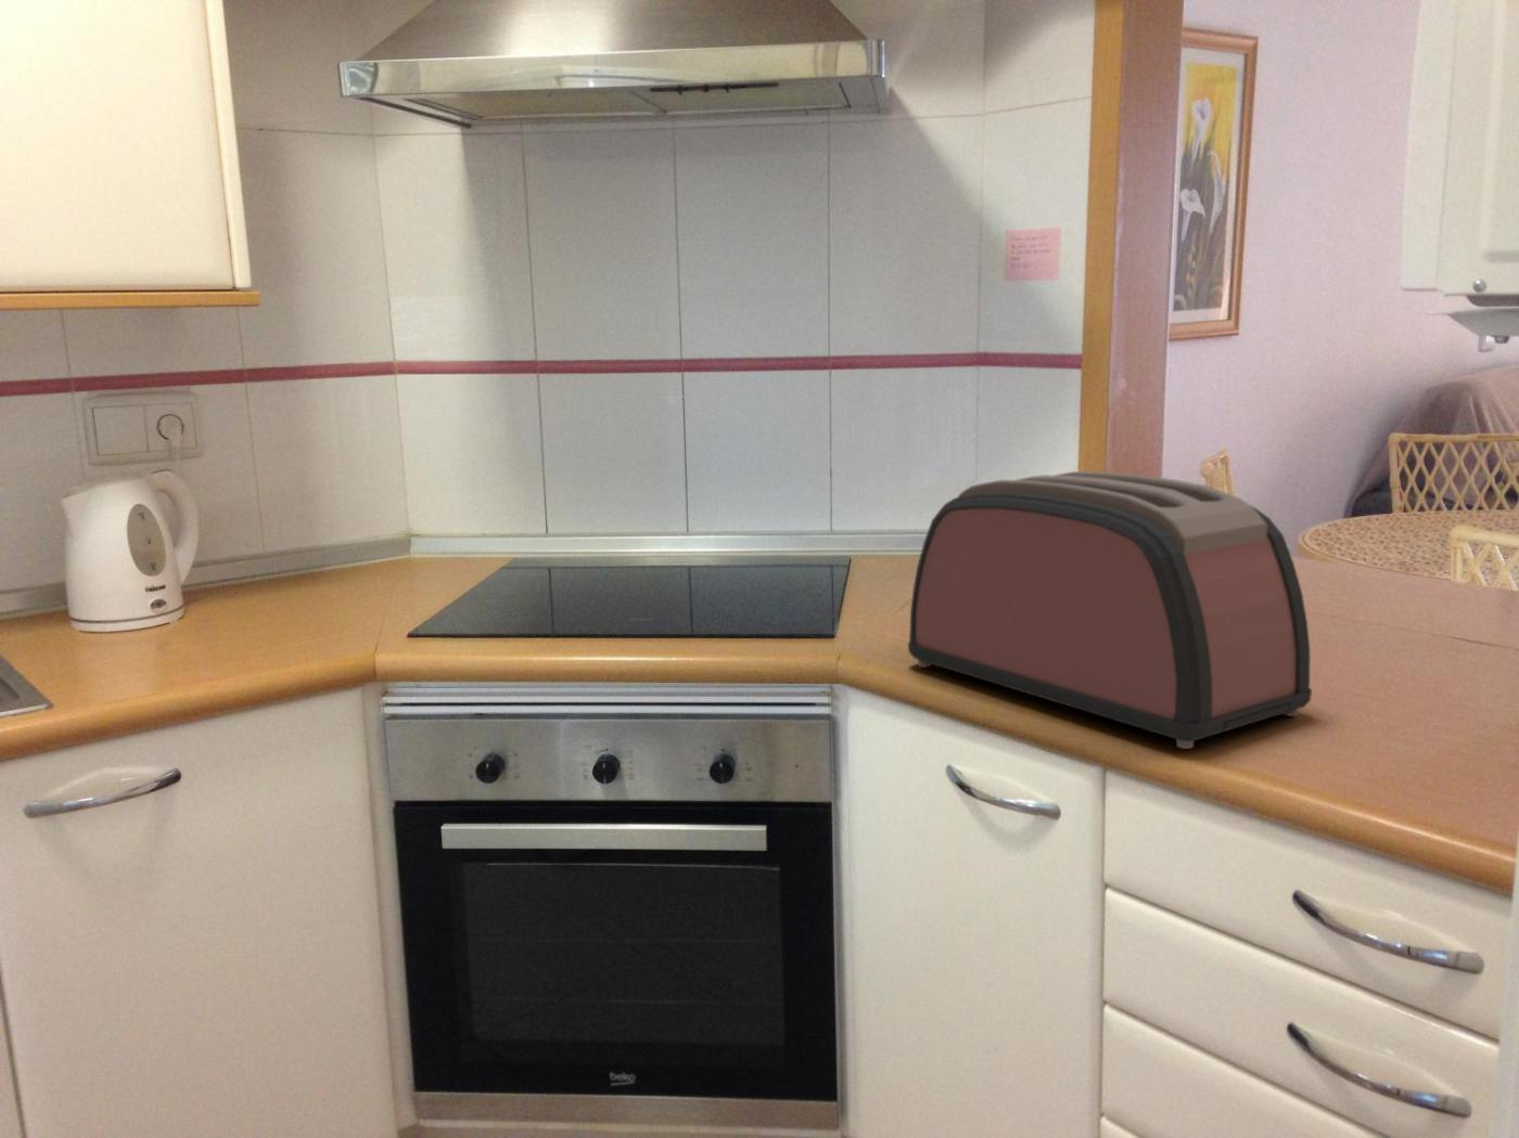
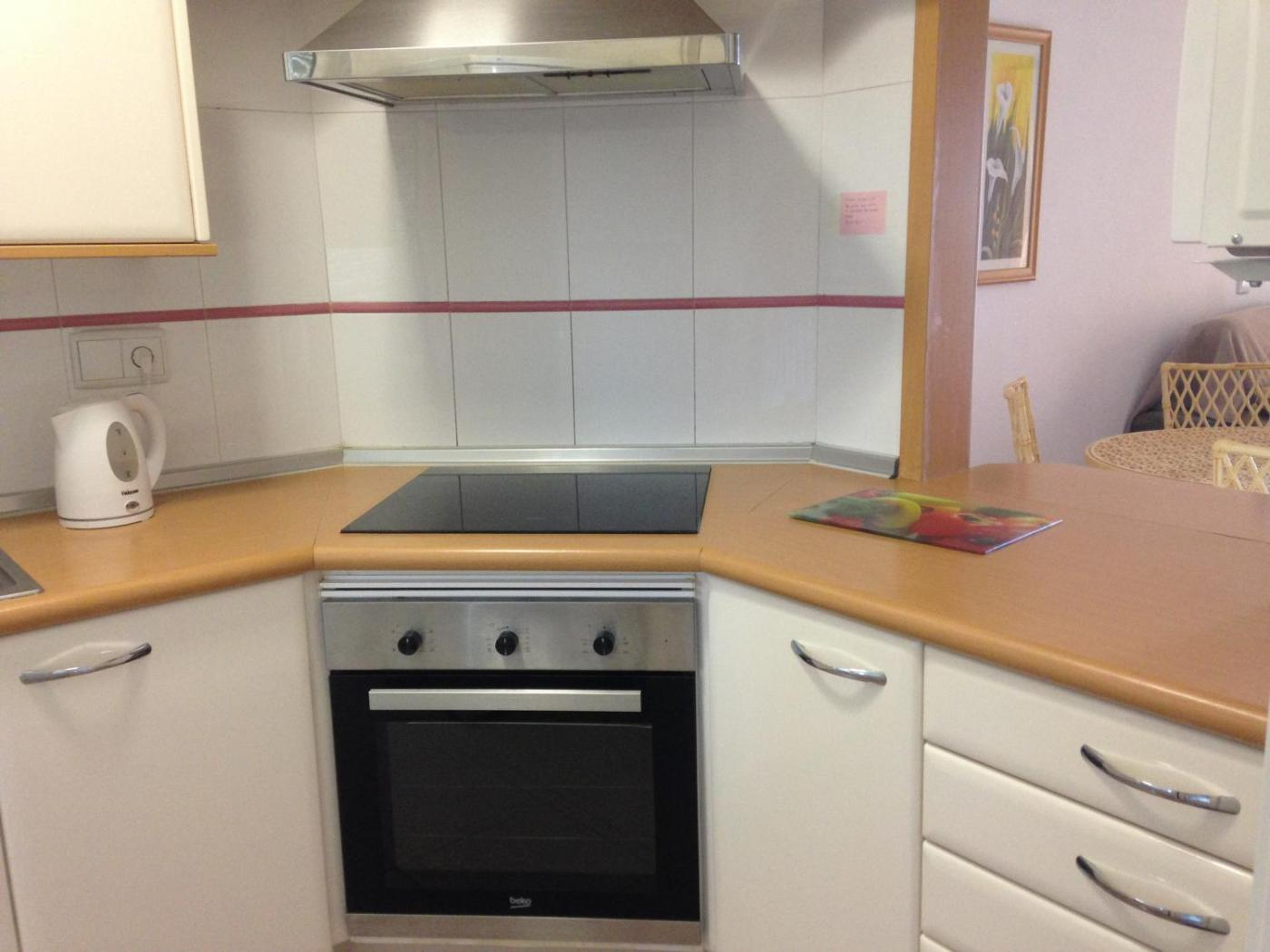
- toaster [907,470,1313,750]
